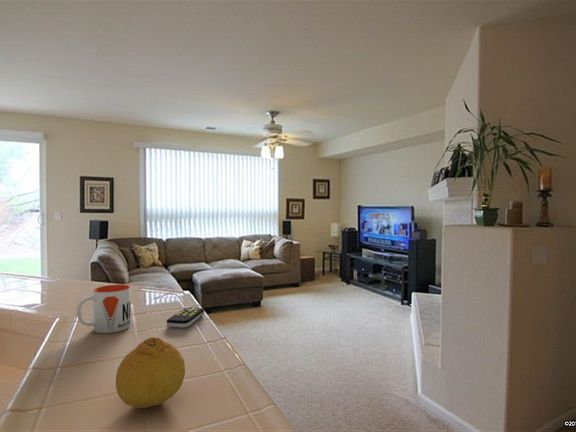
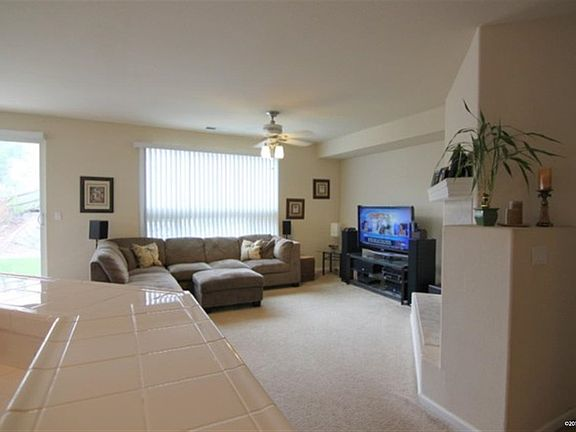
- fruit [115,336,186,409]
- mug [76,284,131,334]
- remote control [166,306,205,329]
